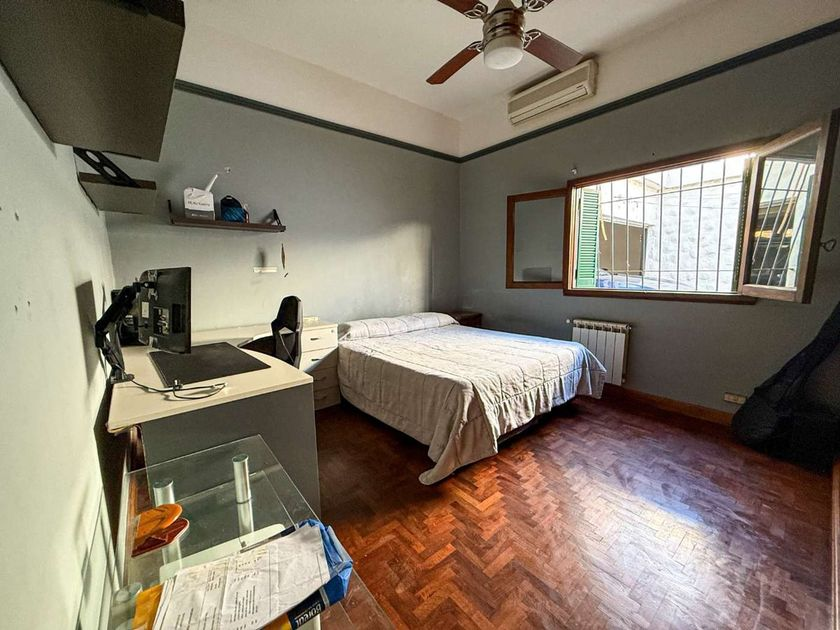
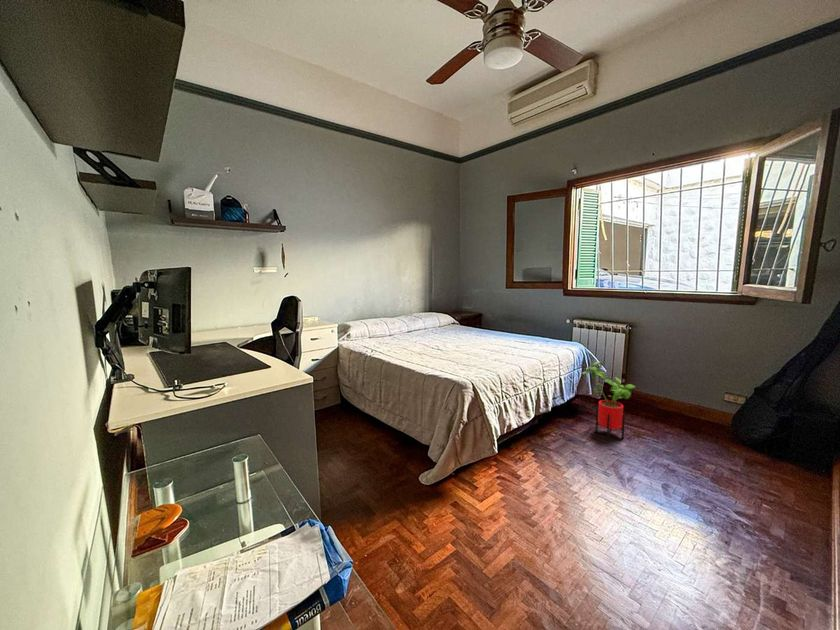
+ house plant [581,361,636,441]
